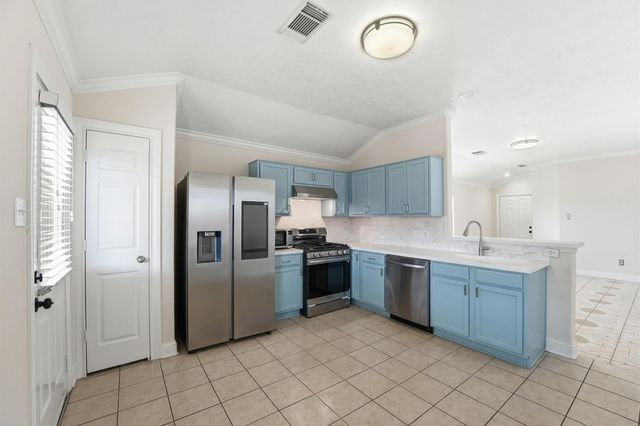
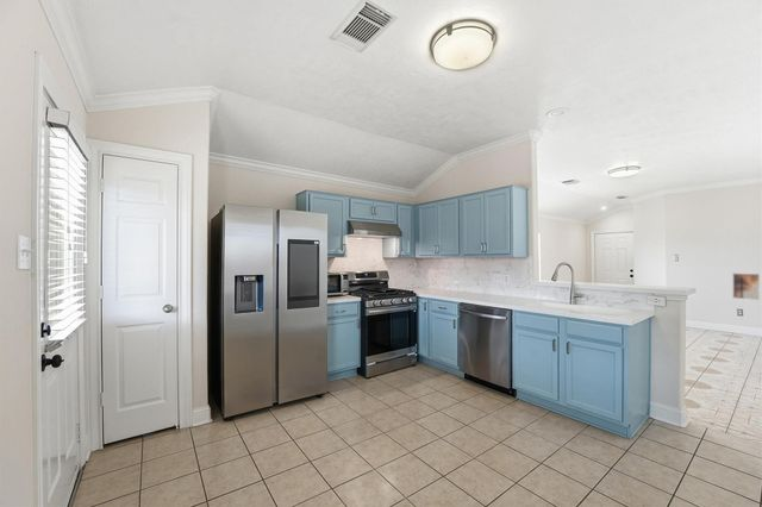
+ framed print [731,273,761,301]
